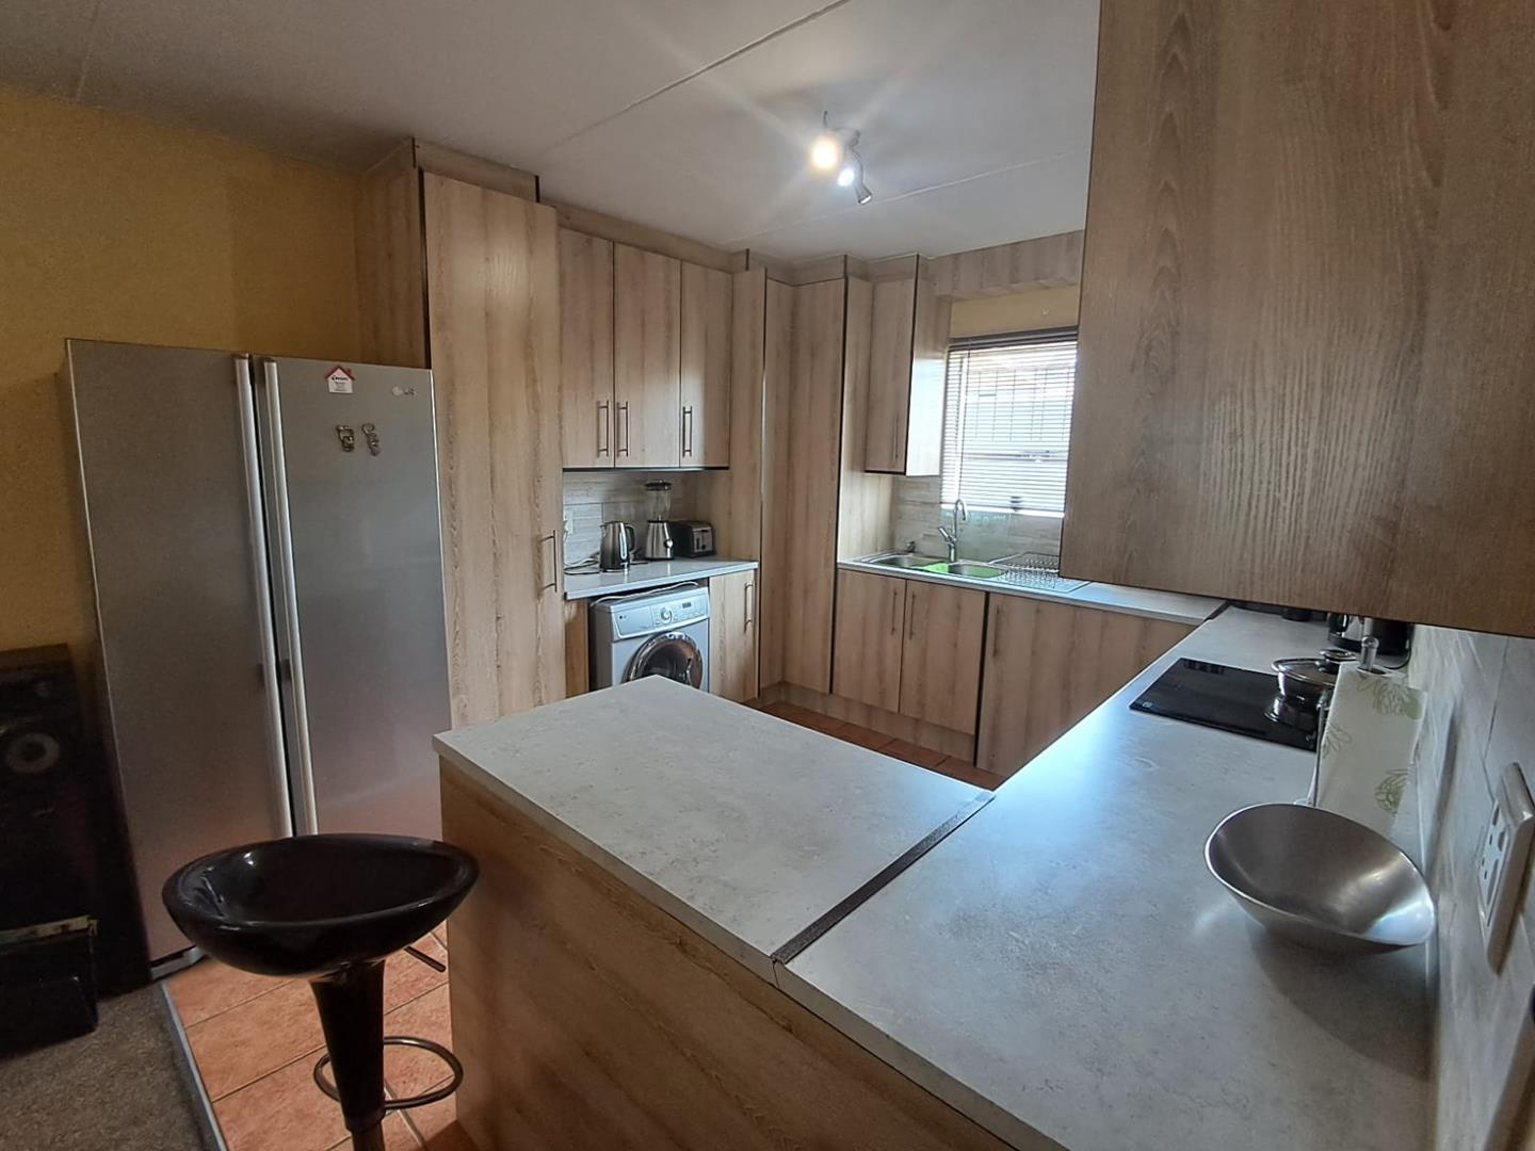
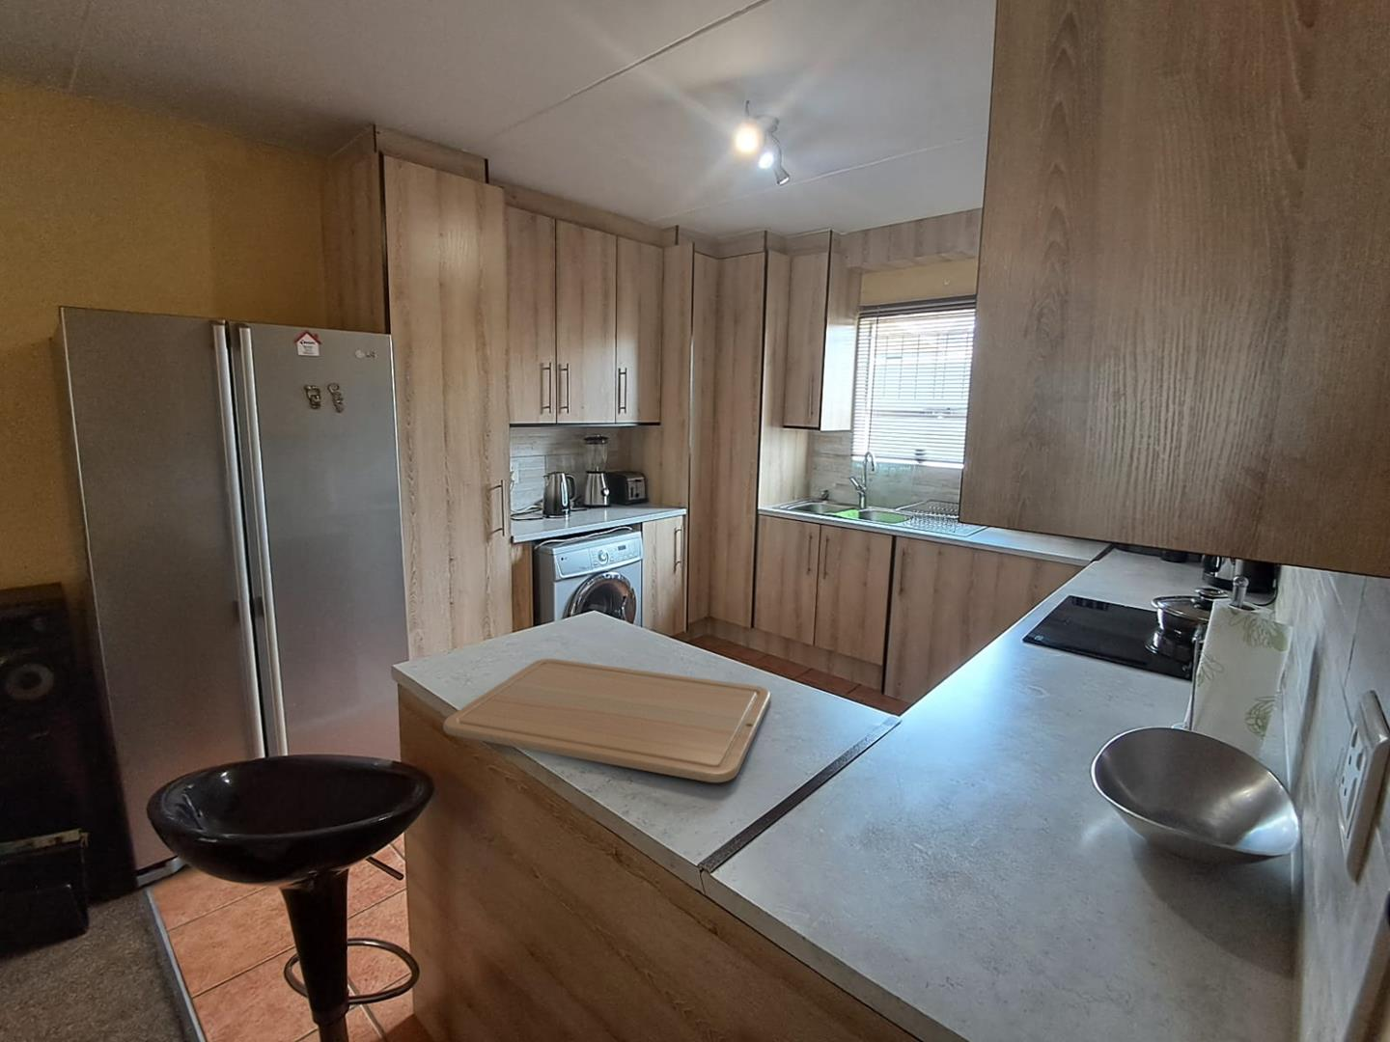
+ chopping board [442,658,773,784]
